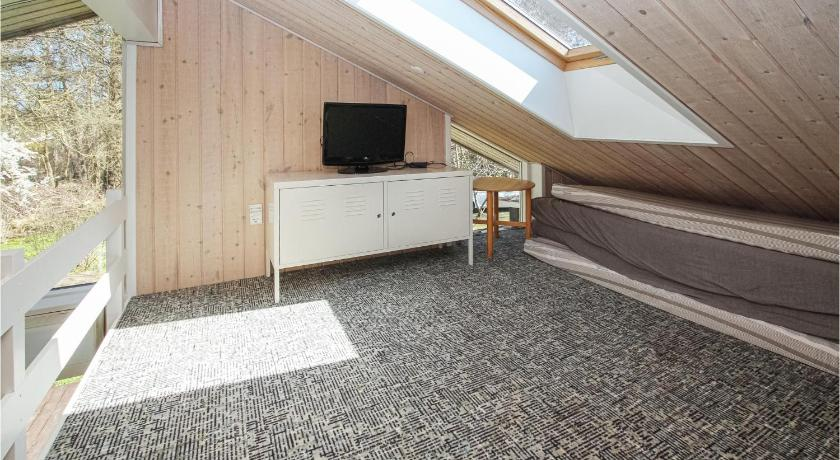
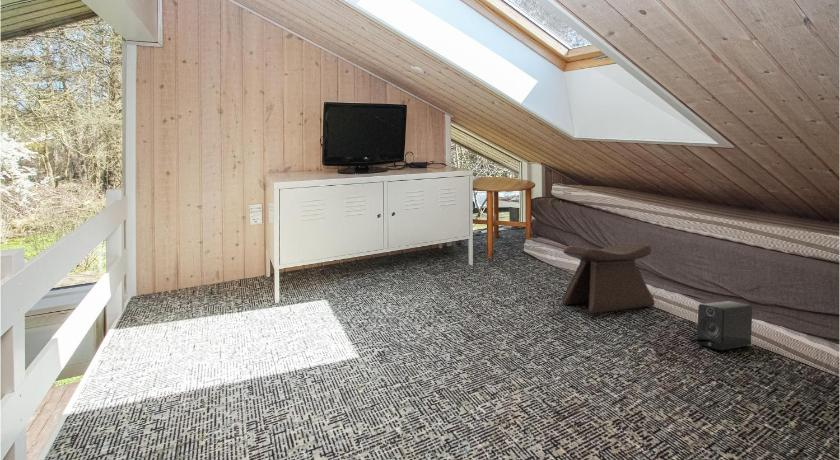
+ stool [561,242,655,314]
+ speaker [696,300,753,351]
